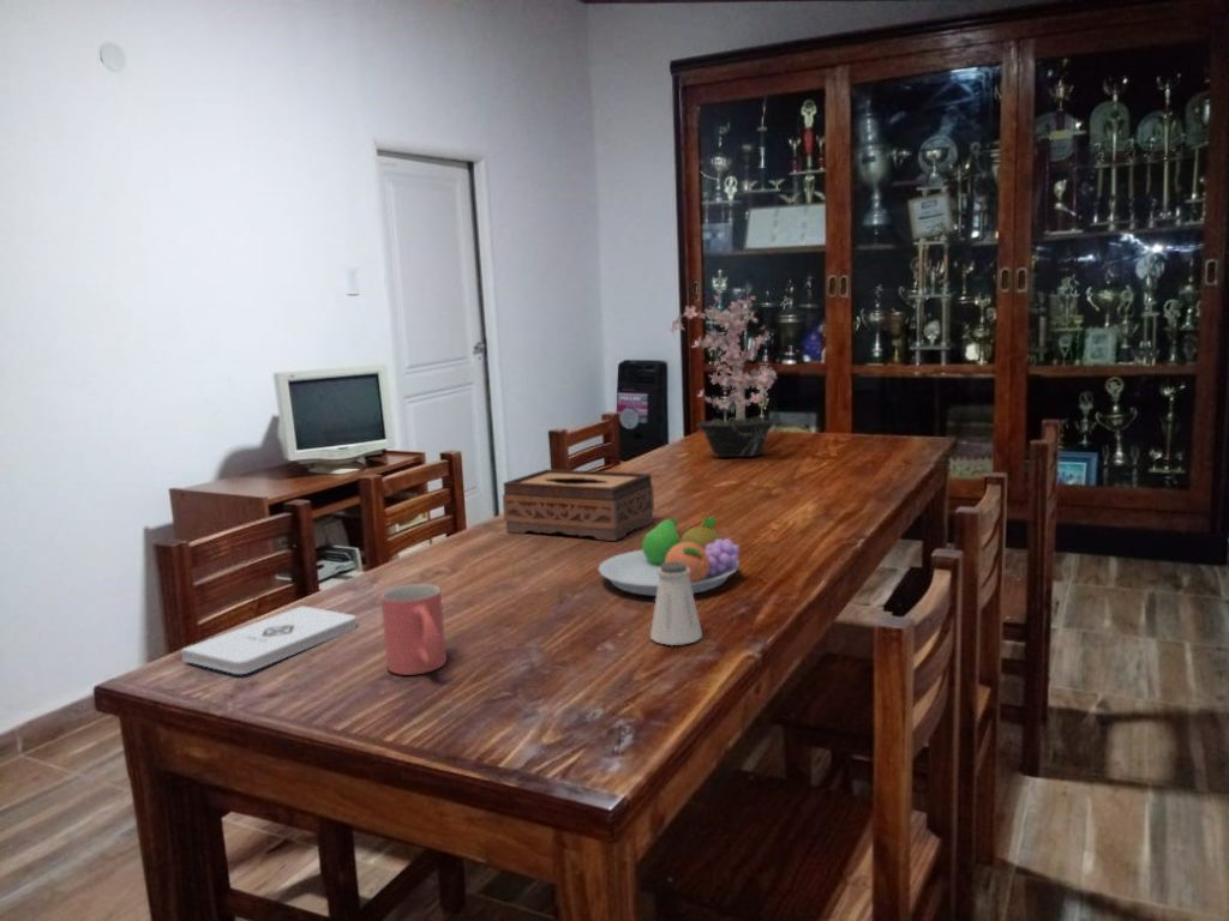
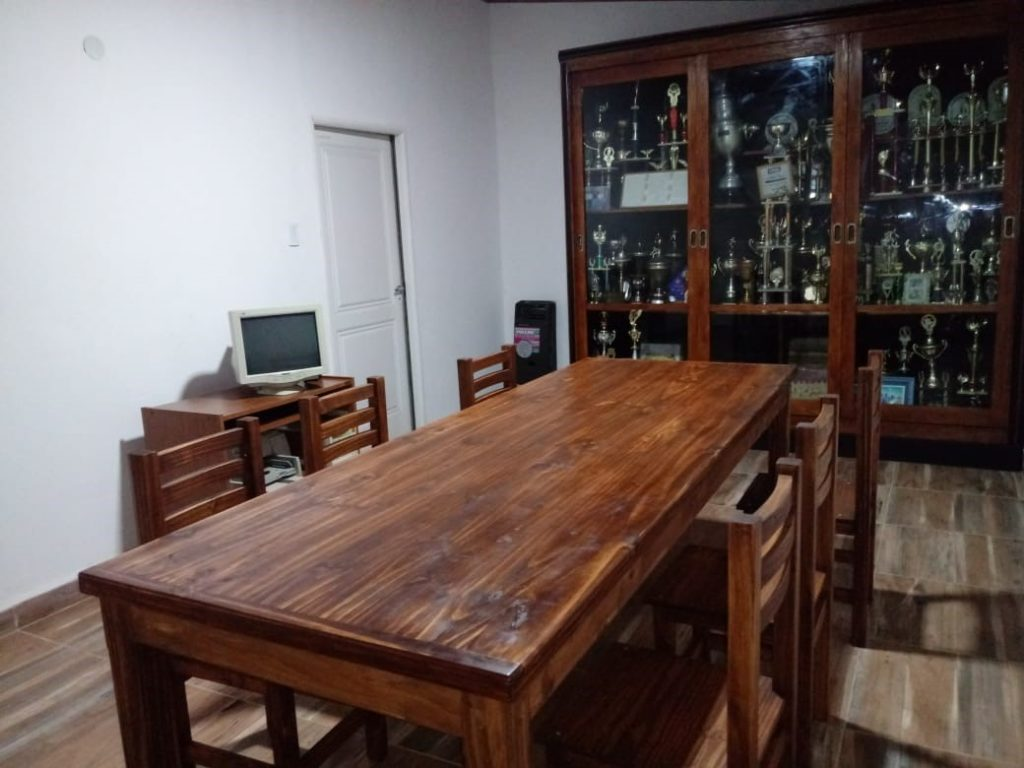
- potted plant [666,294,778,458]
- fruit bowl [596,516,742,597]
- mug [379,583,448,676]
- notepad [180,604,358,675]
- saltshaker [649,561,703,646]
- tissue box [502,468,655,542]
